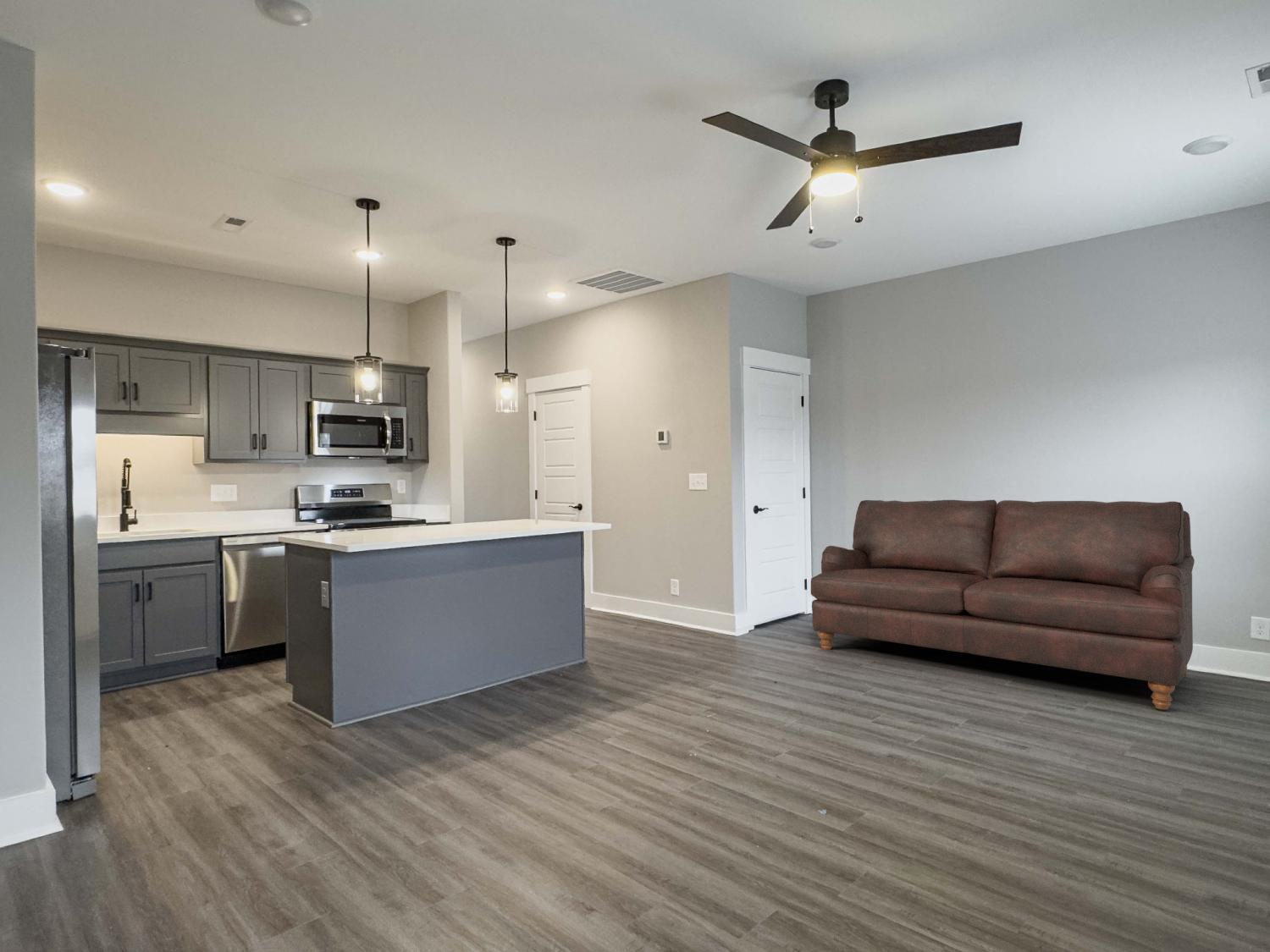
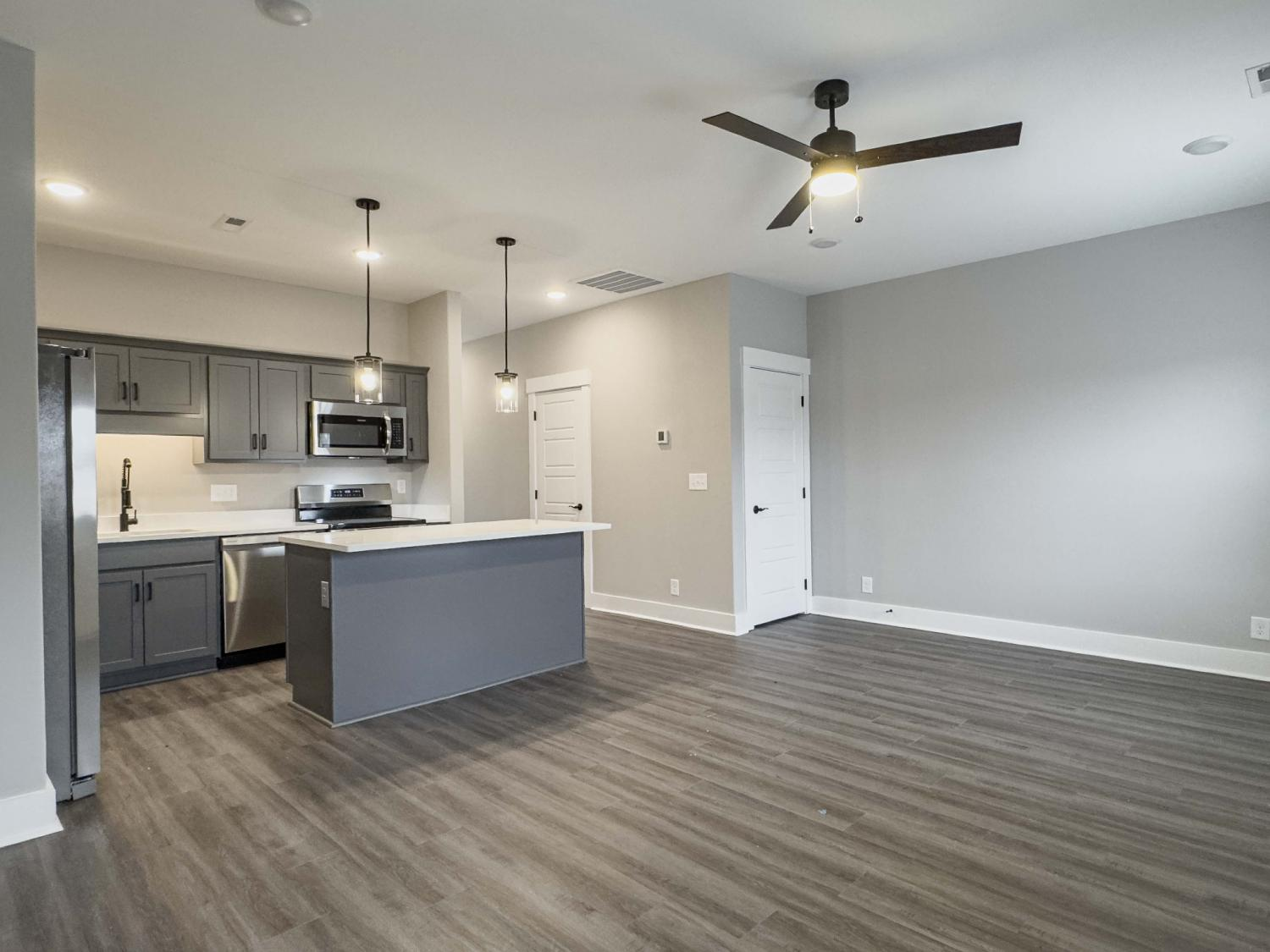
- sofa [810,499,1195,711]
